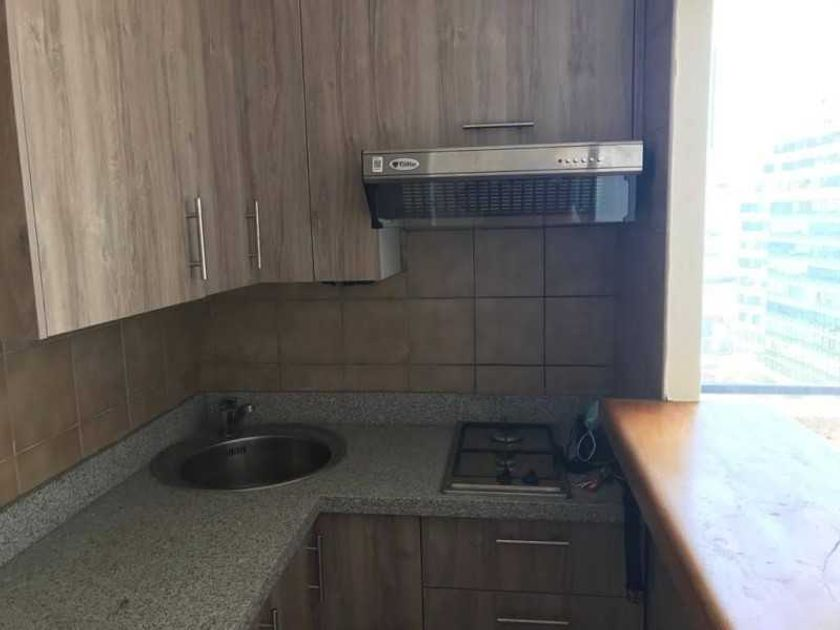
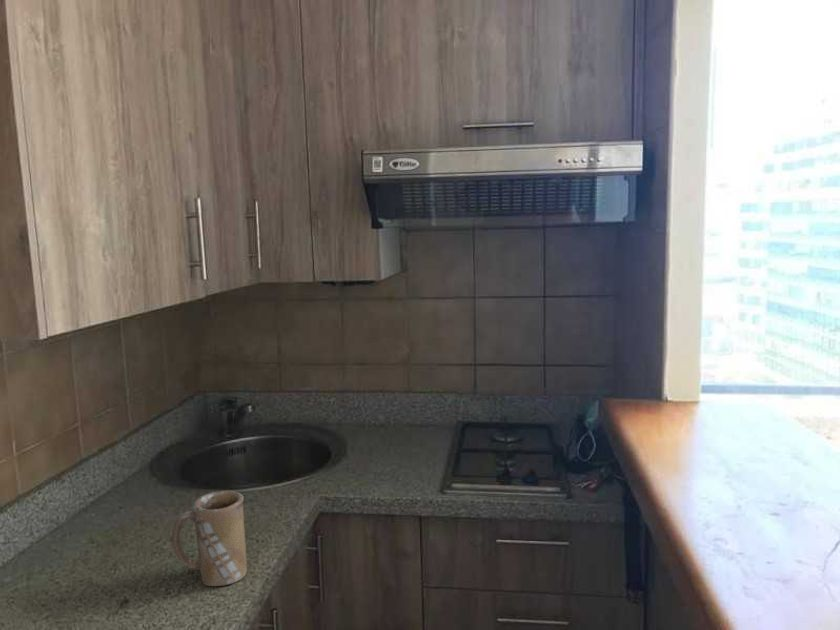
+ mug [171,490,248,587]
